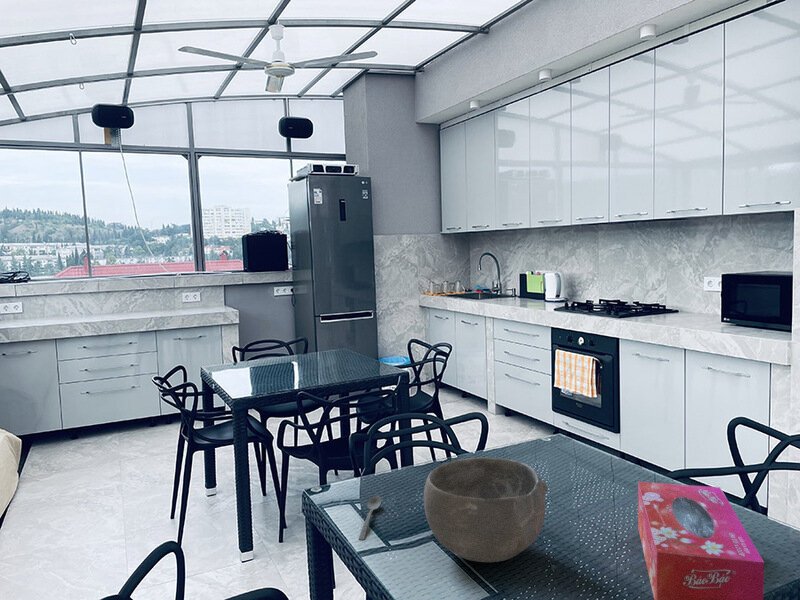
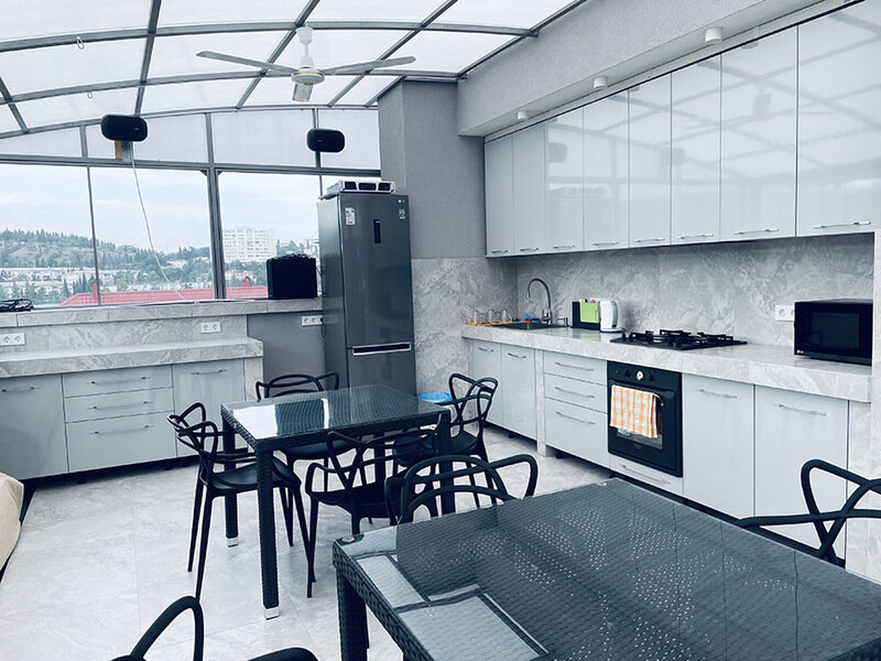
- bowl [423,457,549,563]
- spoon [358,494,382,541]
- tissue box [637,481,765,600]
